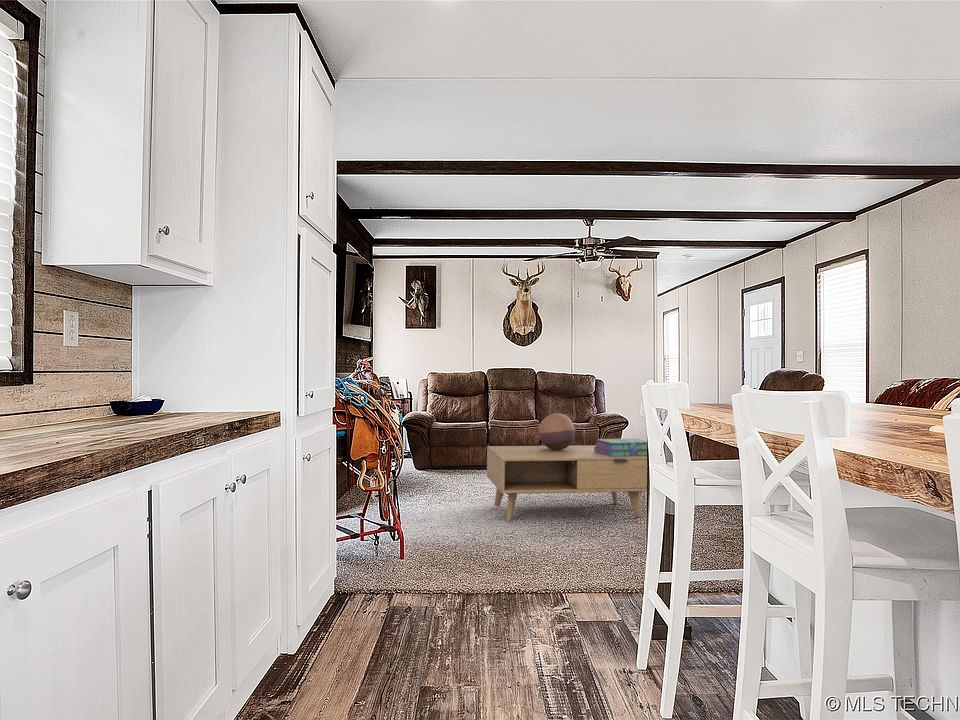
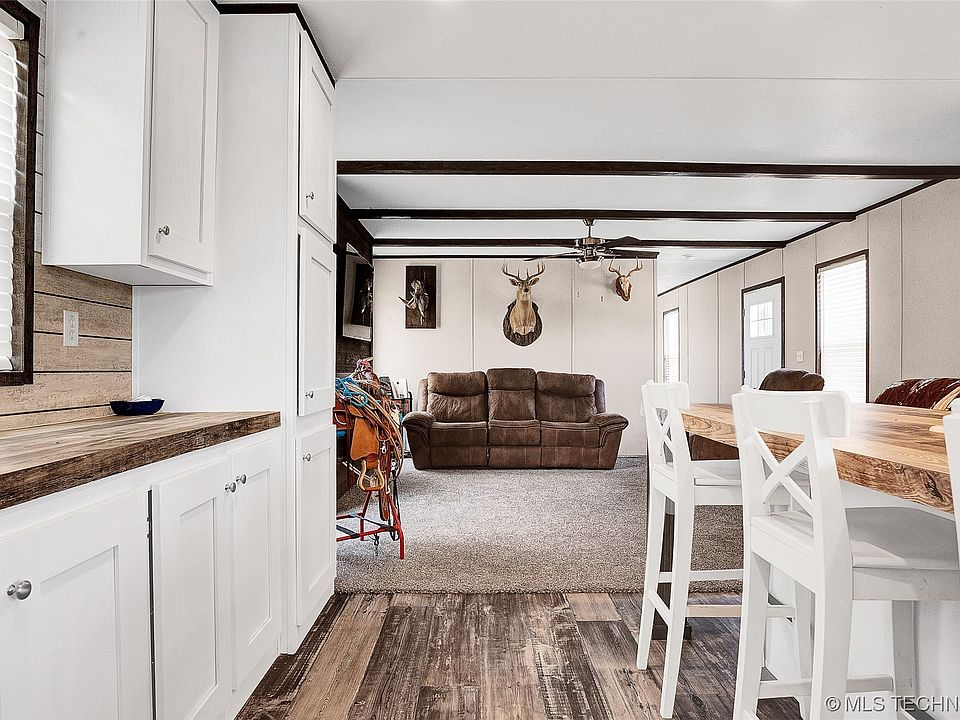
- decorative bowl [538,412,576,450]
- stack of books [594,437,648,456]
- coffee table [486,444,648,522]
